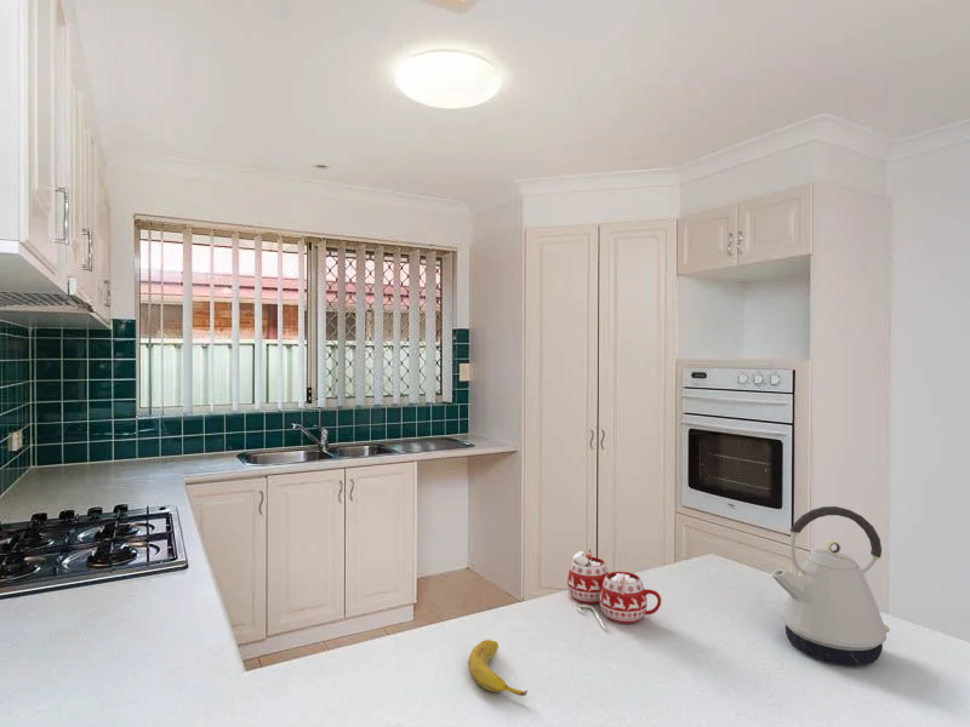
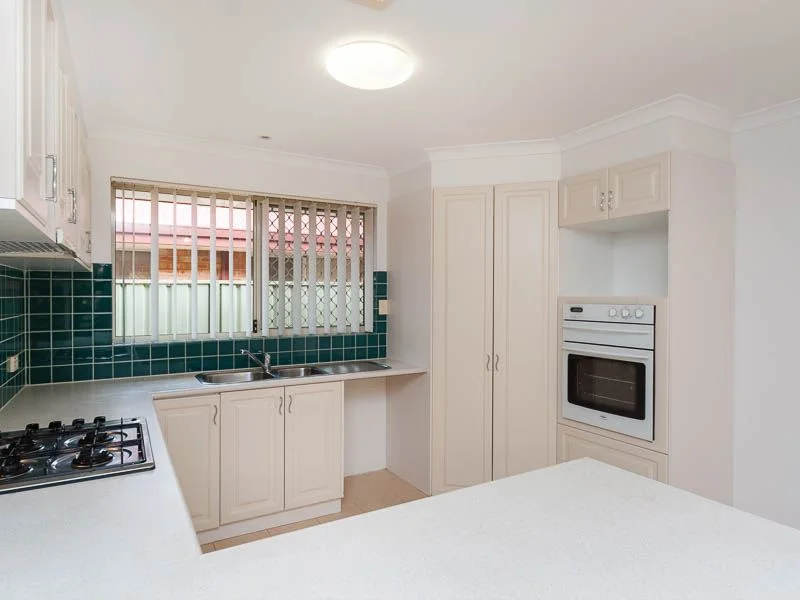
- banana [467,639,529,697]
- mug [566,548,662,631]
- kettle [770,505,891,666]
